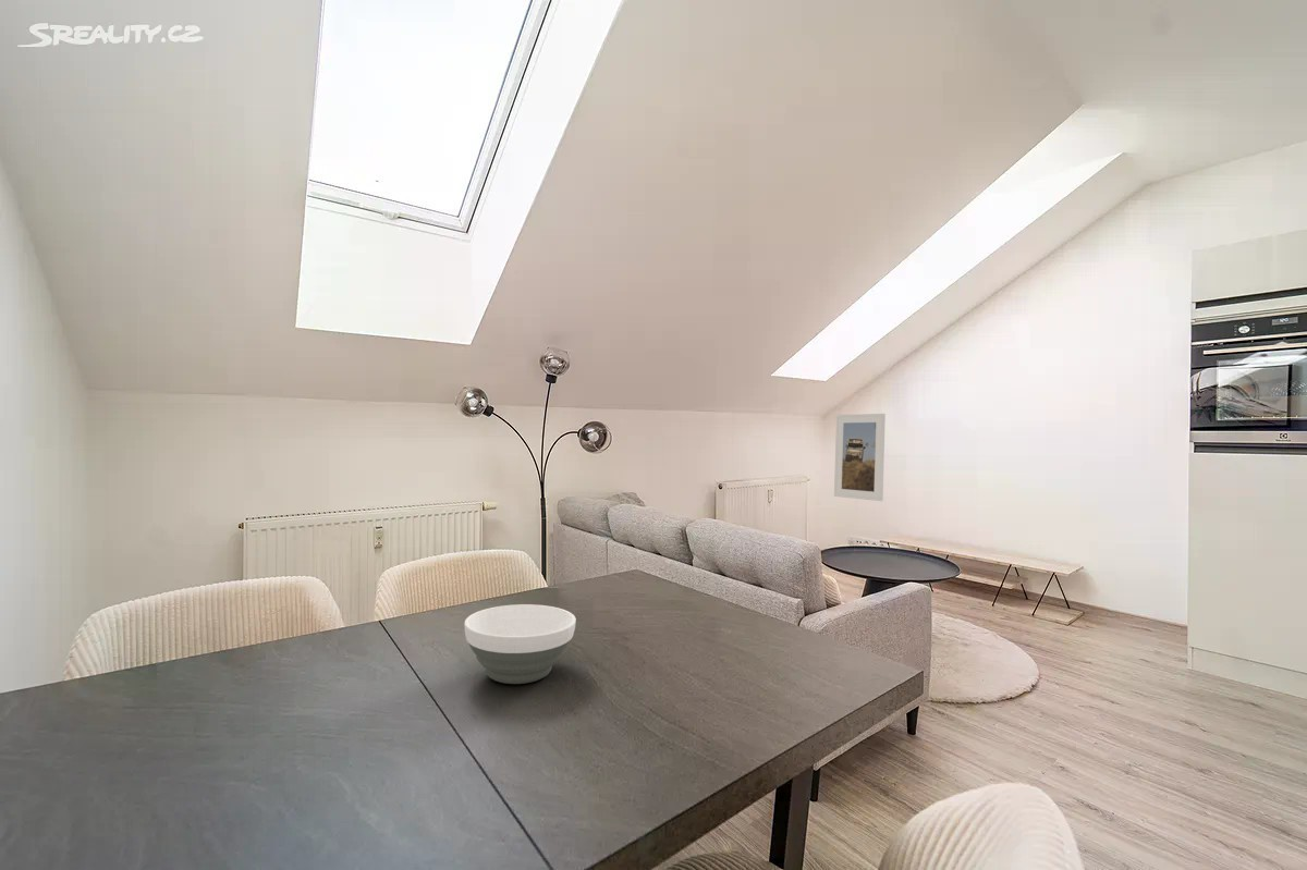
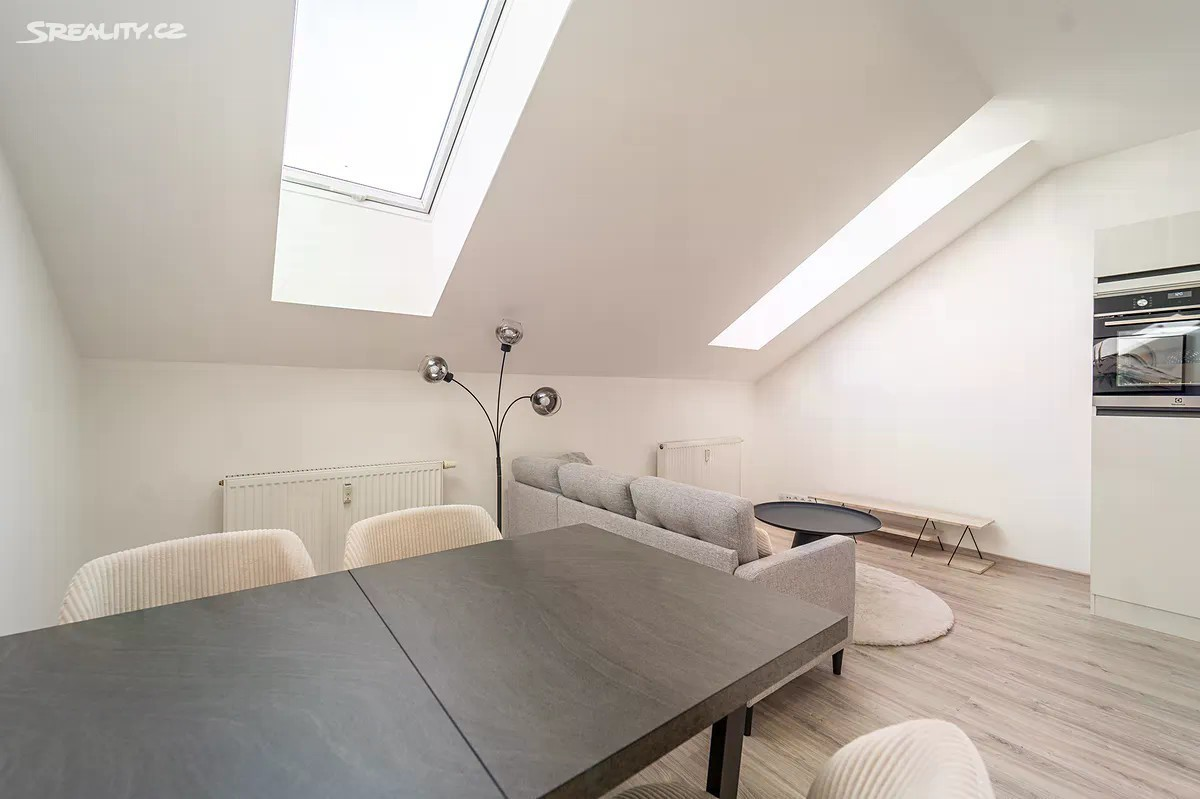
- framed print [833,413,887,502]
- bowl [464,603,577,685]
